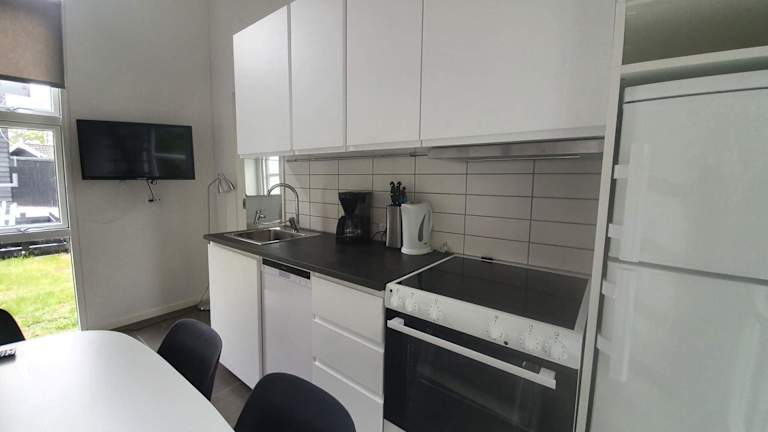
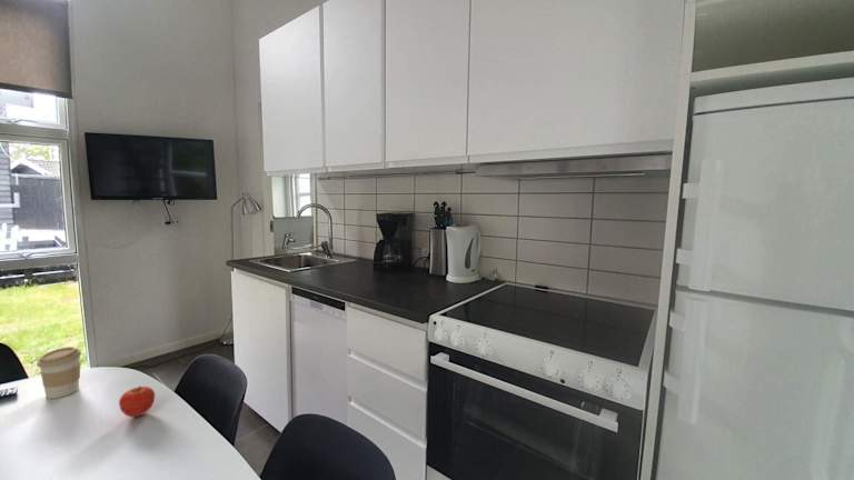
+ fruit [118,386,156,418]
+ coffee cup [36,346,82,400]
